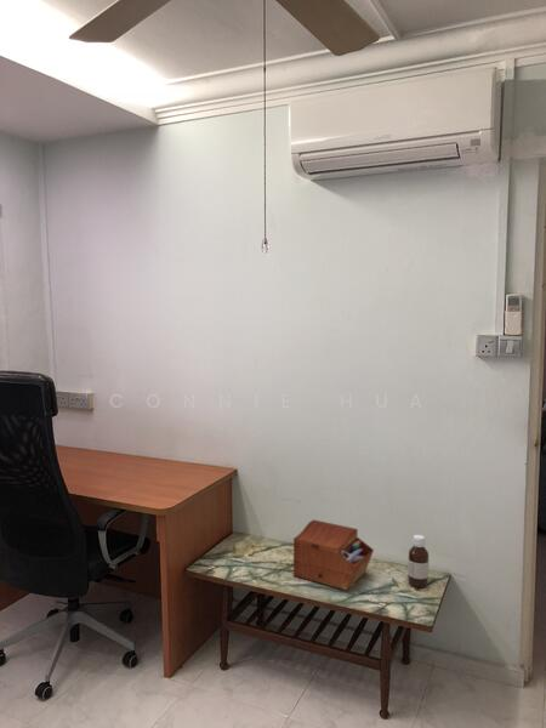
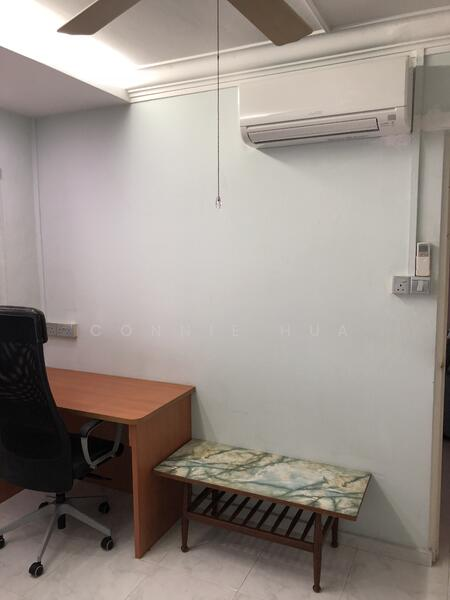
- bottle [406,534,430,588]
- sewing box [292,519,375,592]
